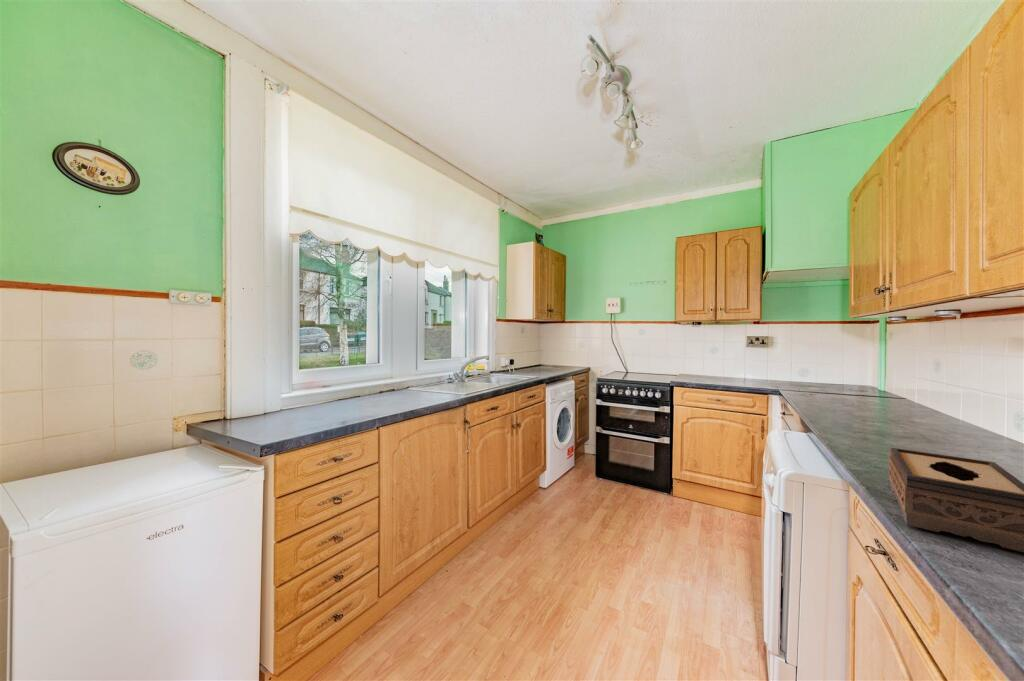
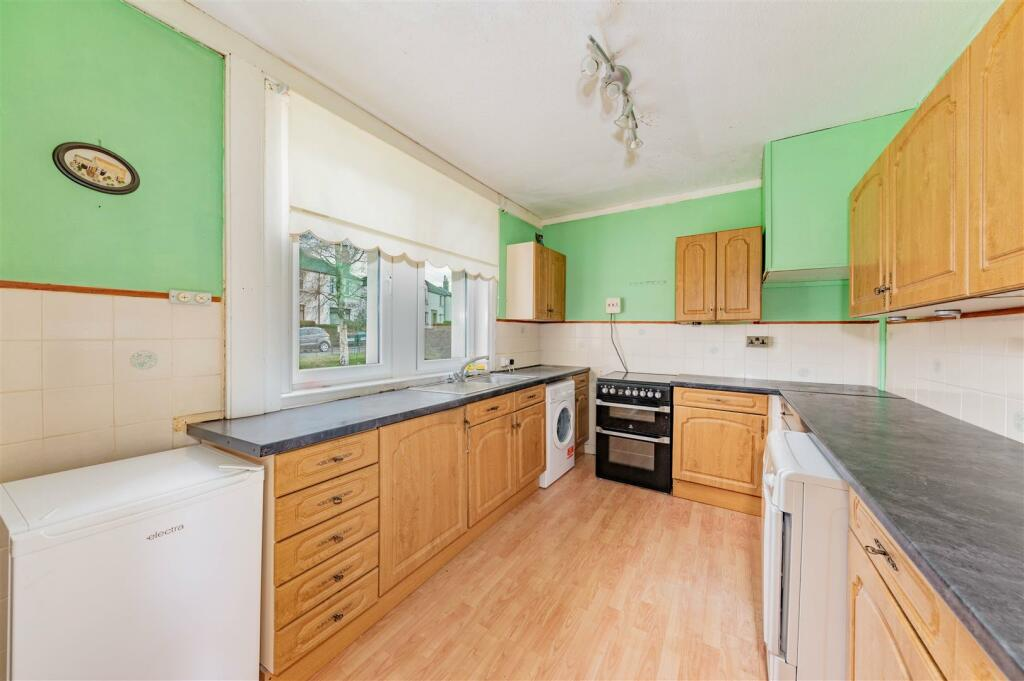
- tissue box [888,447,1024,553]
